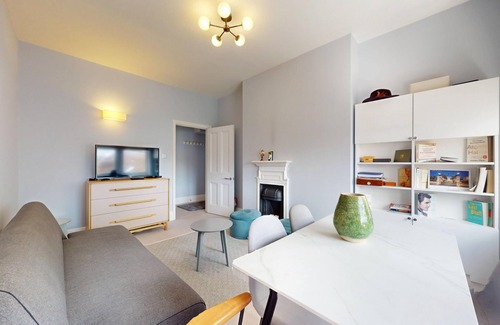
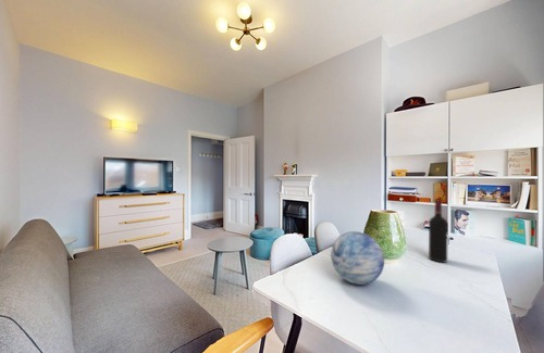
+ decorative orb [330,230,385,286]
+ wine bottle [428,200,449,264]
